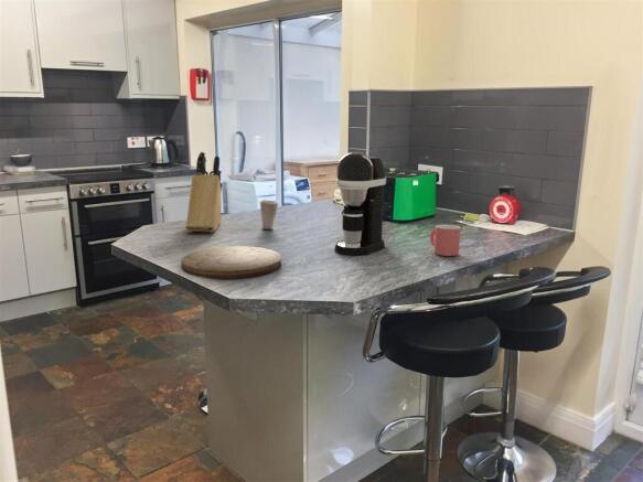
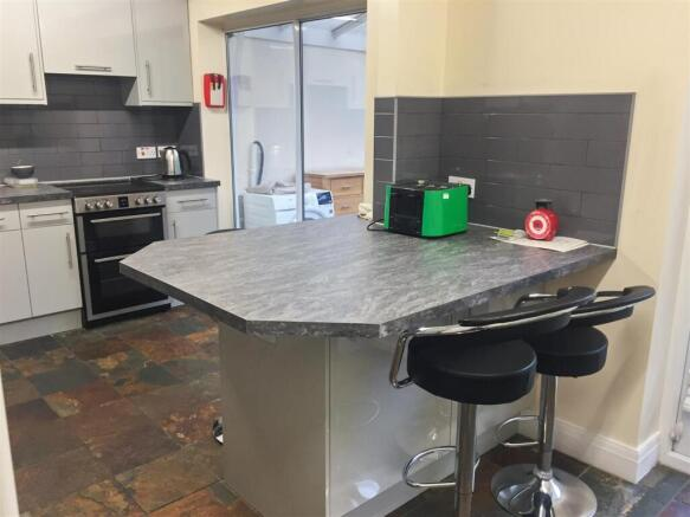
- coffee maker [334,151,387,256]
- cup [258,199,280,231]
- knife block [185,151,223,234]
- cutting board [180,245,282,280]
- mug [429,224,461,257]
